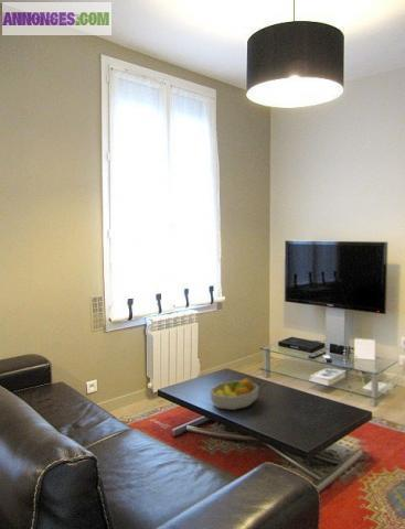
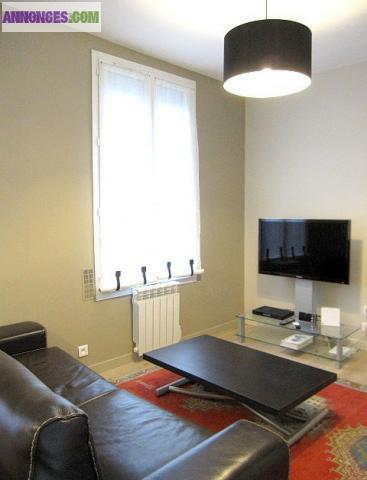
- fruit bowl [209,377,259,411]
